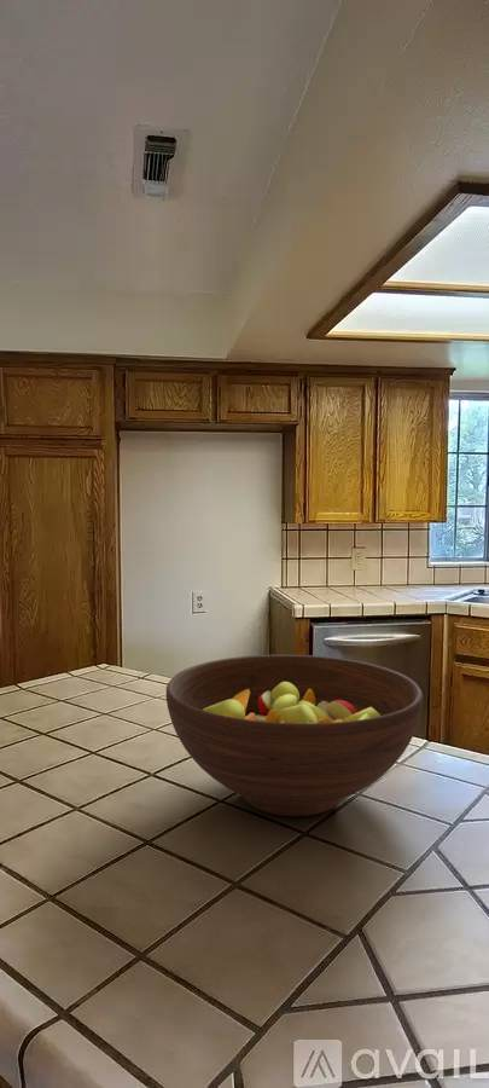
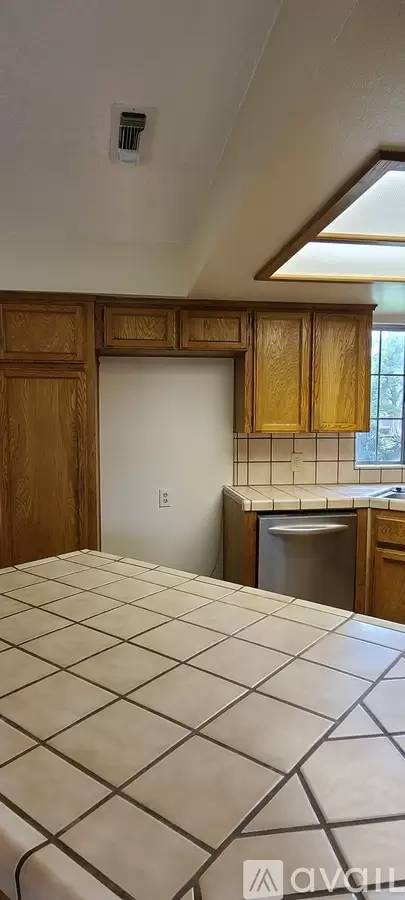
- fruit bowl [165,654,424,817]
